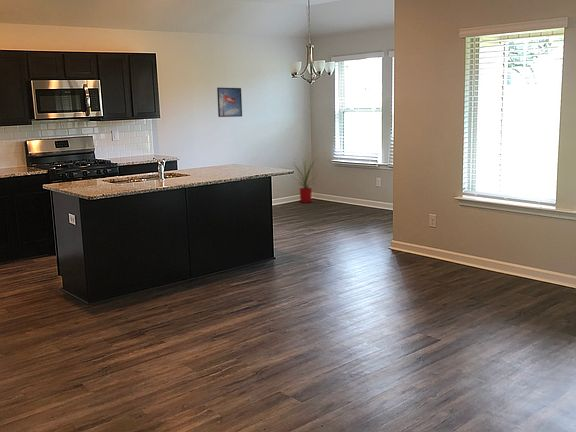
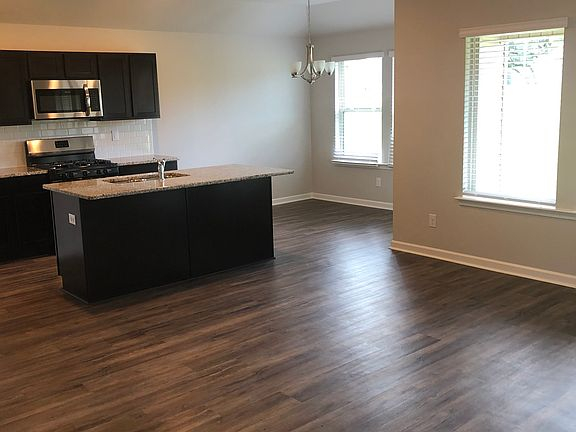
- house plant [292,157,322,204]
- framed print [216,87,243,118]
